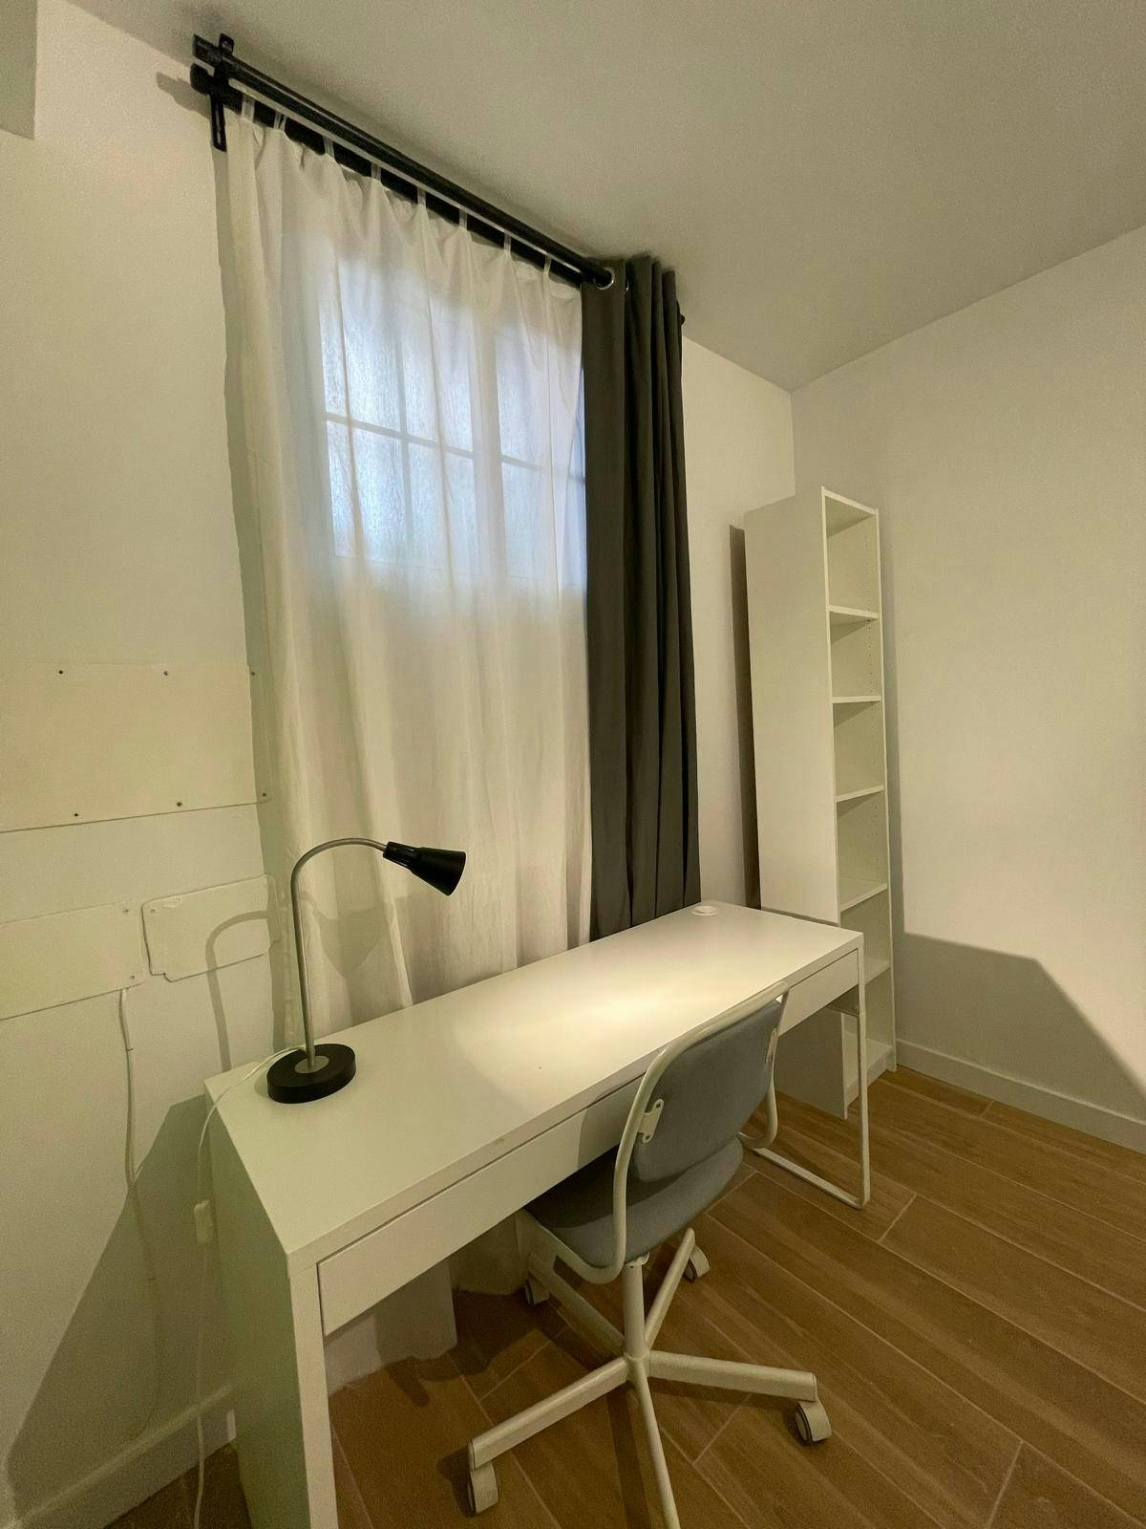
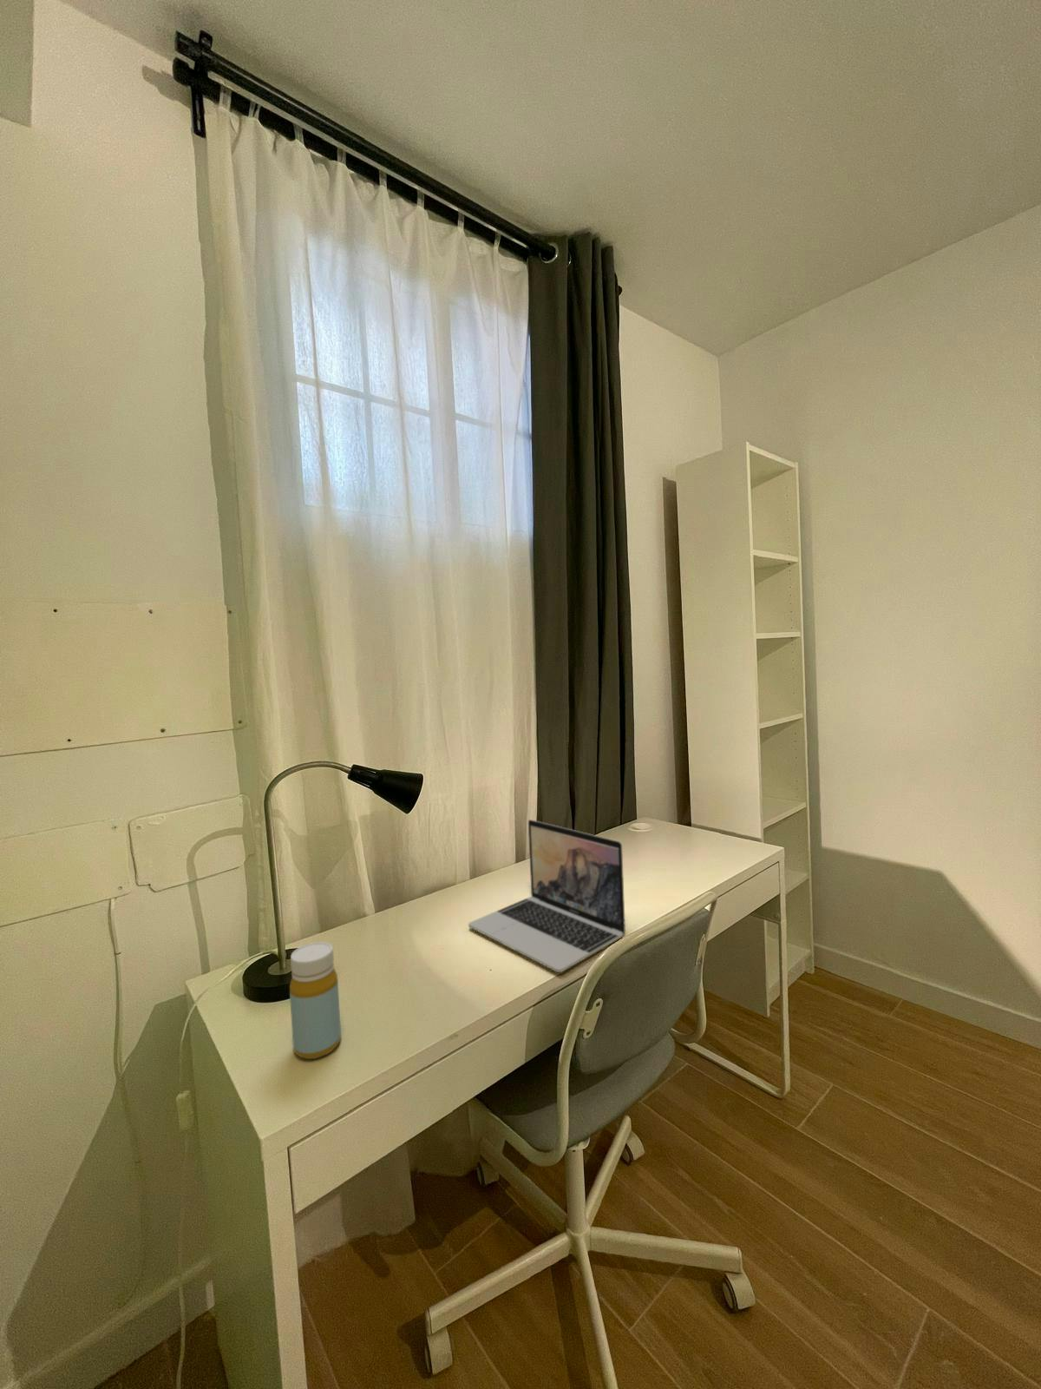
+ bottle [289,941,342,1060]
+ laptop [468,819,627,973]
